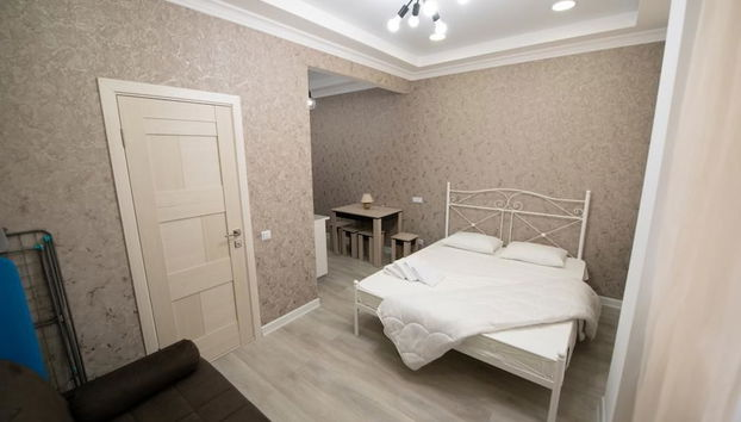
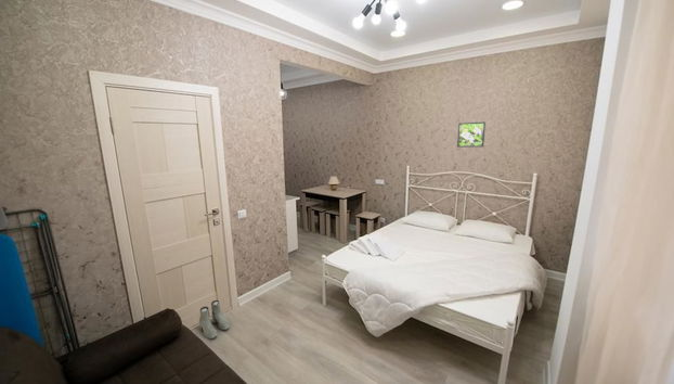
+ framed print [456,120,487,149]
+ boots [198,299,231,340]
